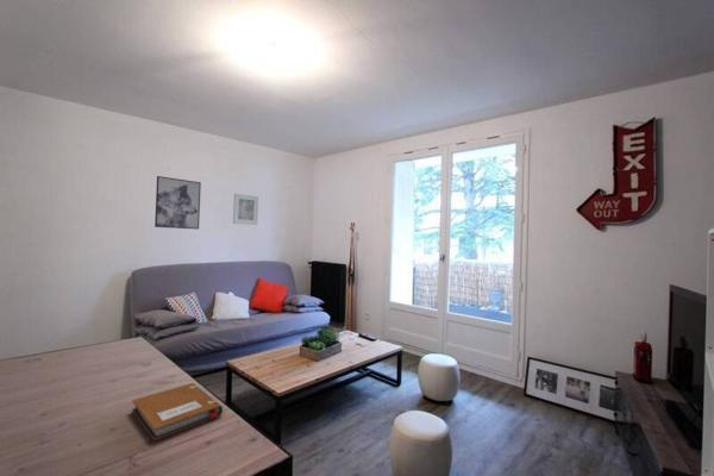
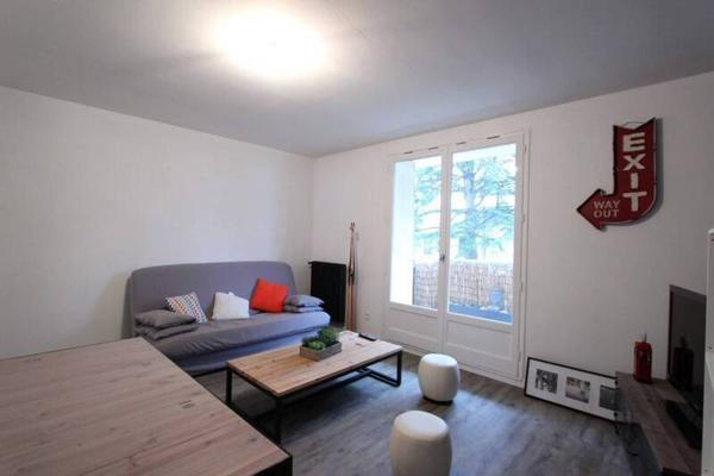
- notebook [131,382,224,441]
- wall art [154,175,202,230]
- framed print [232,193,259,226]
